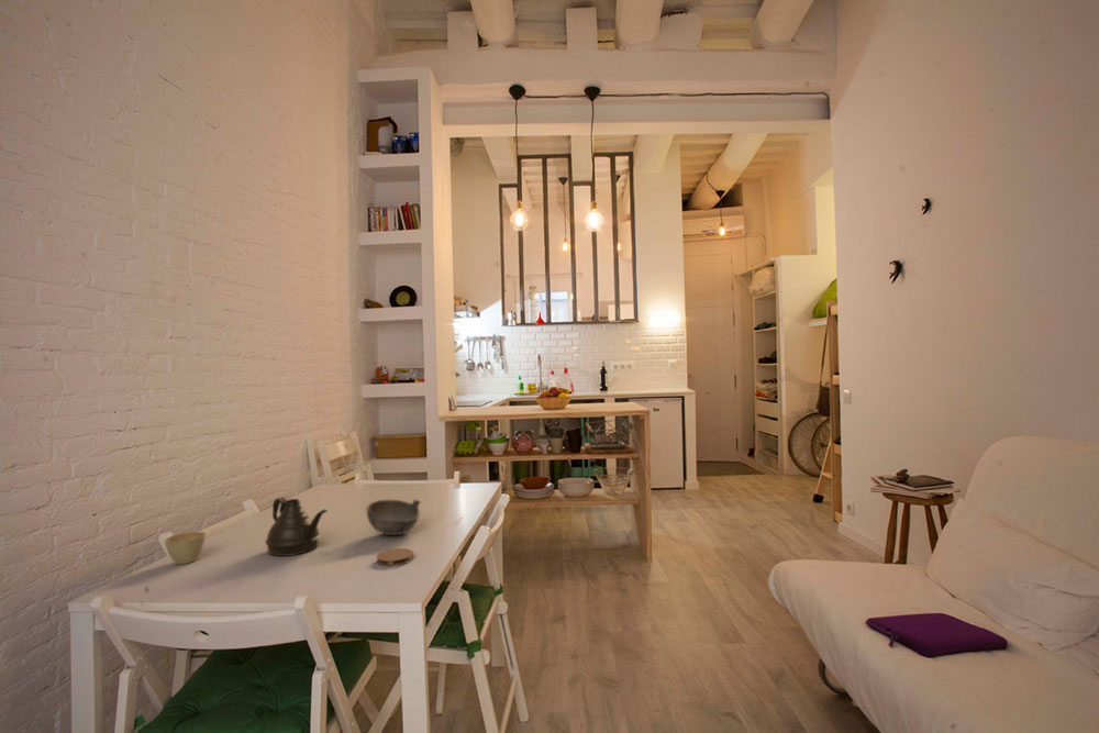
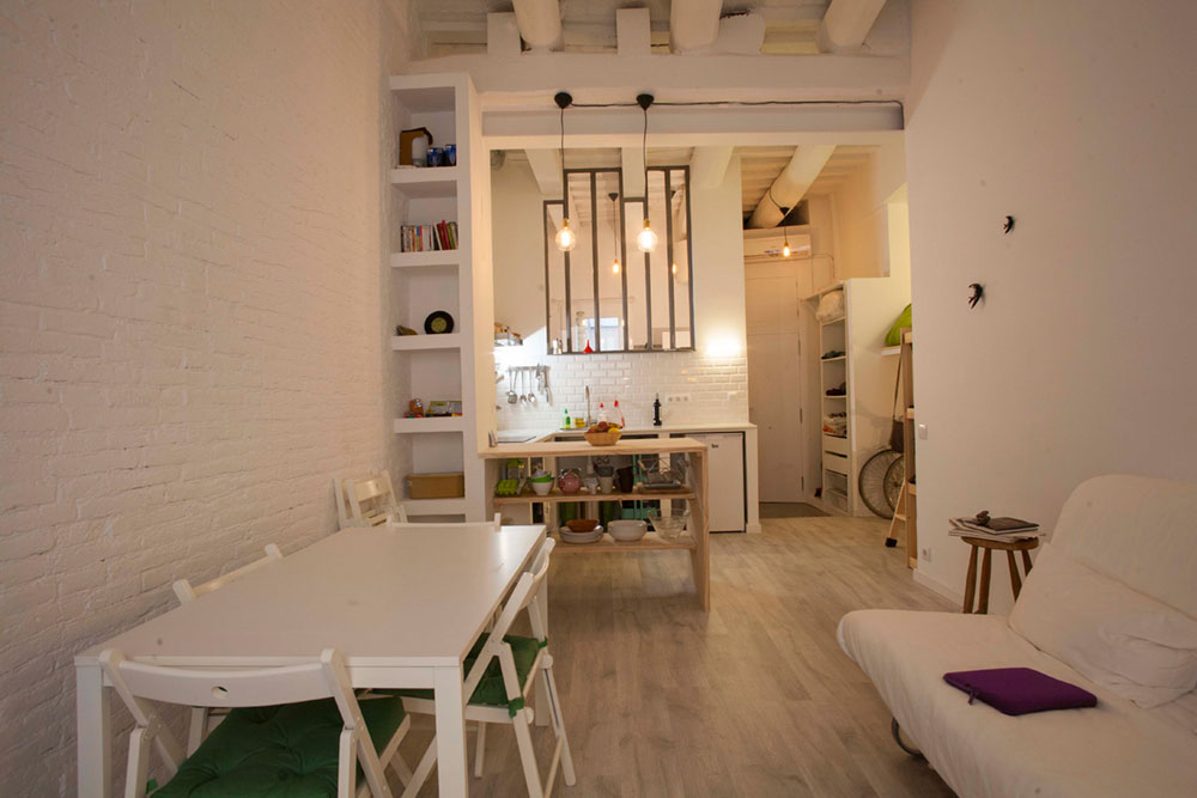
- coaster [376,547,414,567]
- flower pot [164,531,207,565]
- teapot [264,496,329,557]
- bowl [365,498,422,536]
